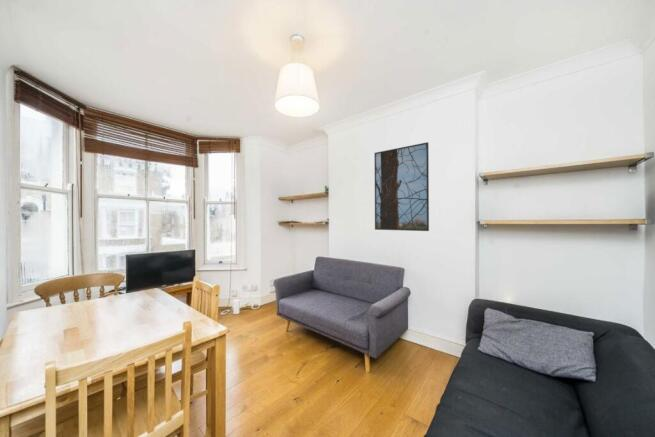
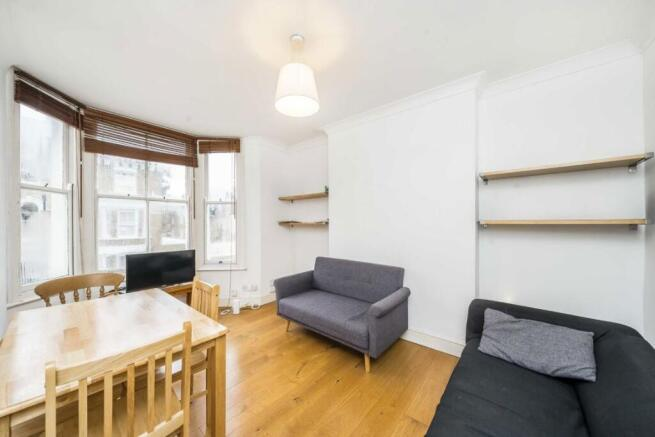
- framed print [374,141,430,232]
